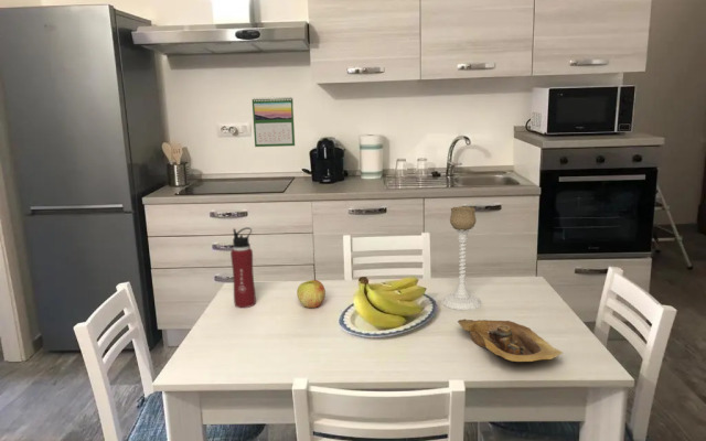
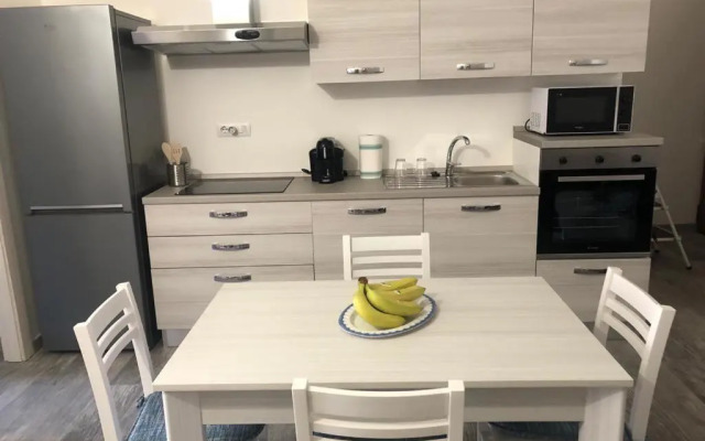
- calendar [252,96,296,148]
- apple [296,279,327,309]
- bowl [457,319,564,363]
- candle holder [440,205,483,311]
- water bottle [229,226,257,309]
